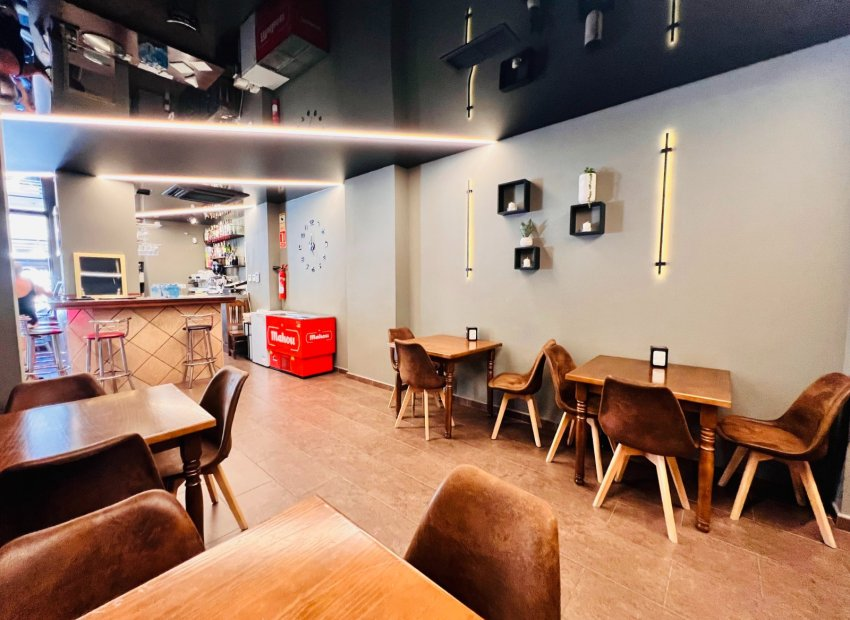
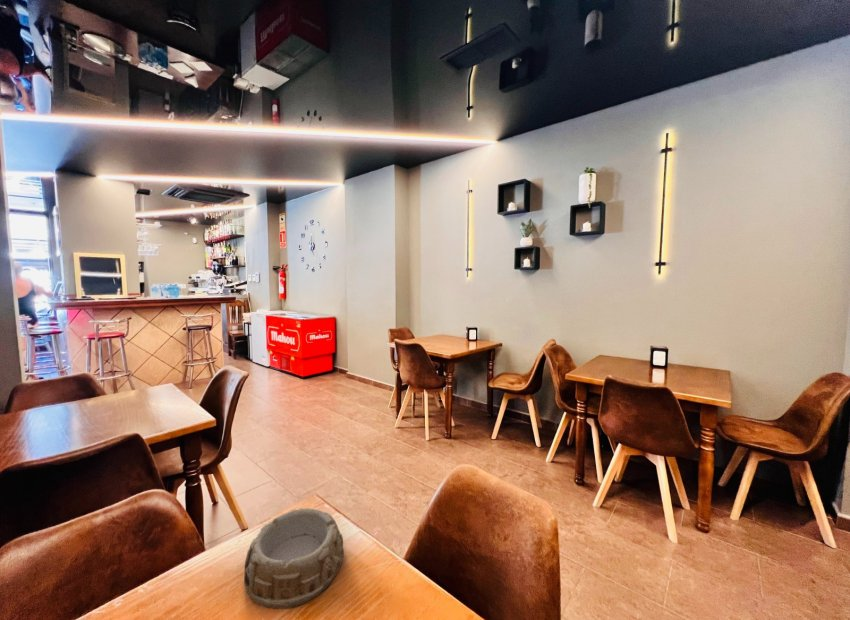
+ ashtray [243,507,345,610]
